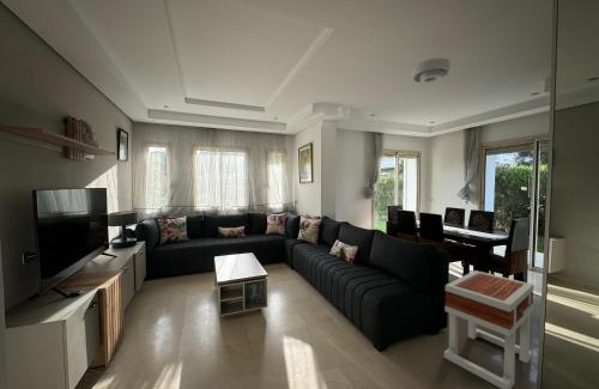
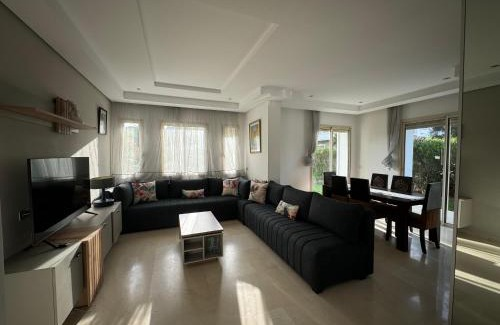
- ceiling light [411,56,452,85]
- side table [443,269,536,389]
